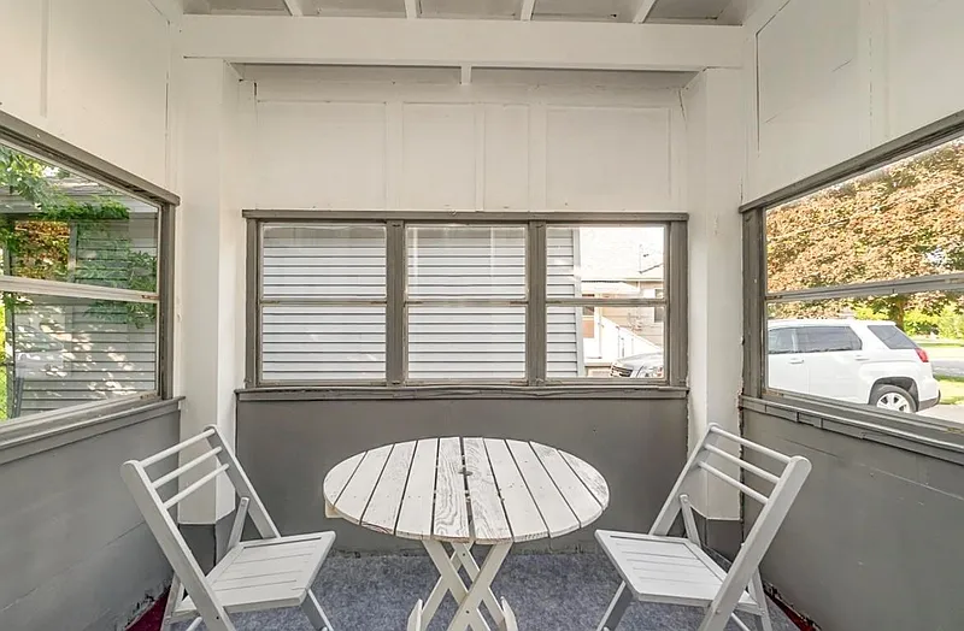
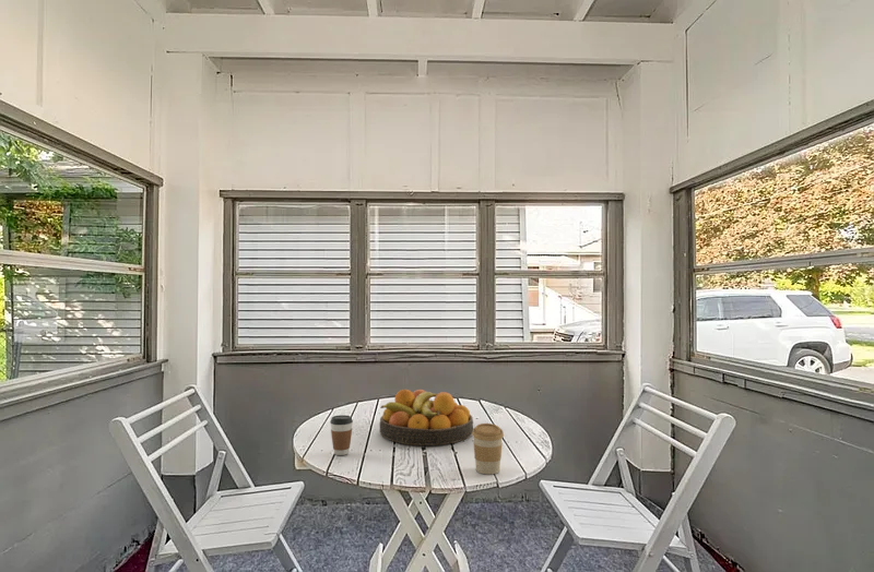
+ fruit bowl [379,389,474,446]
+ coffee cup [471,422,505,475]
+ coffee cup [329,414,354,456]
